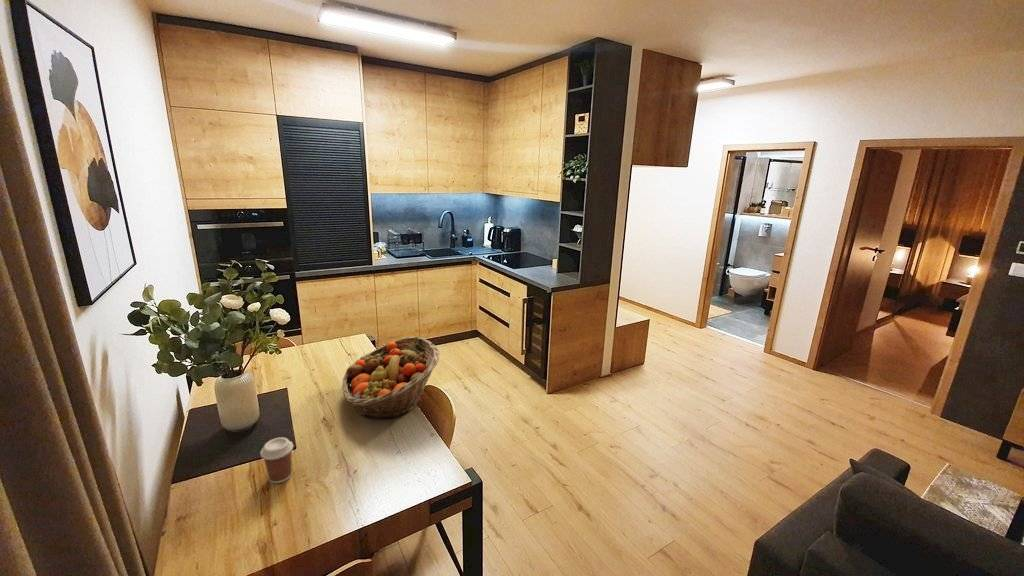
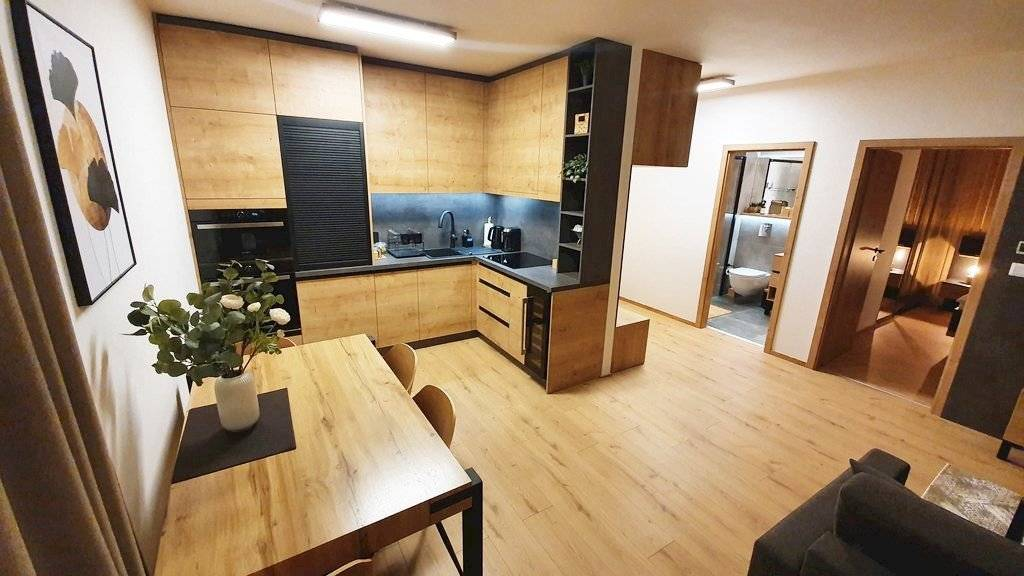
- fruit basket [341,336,440,420]
- coffee cup [259,436,295,484]
